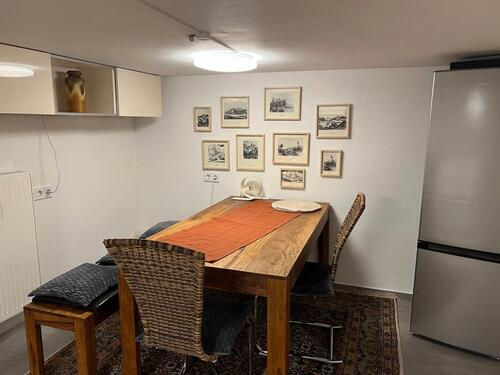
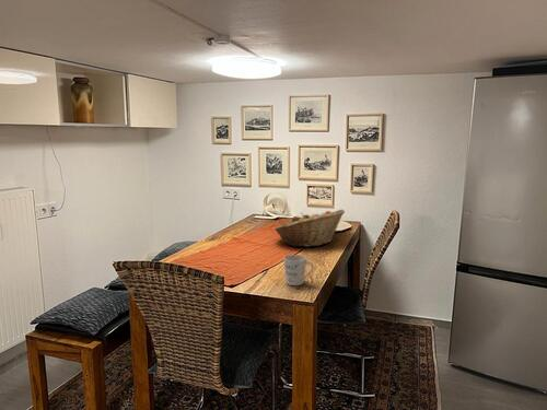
+ mug [282,254,314,286]
+ fruit basket [274,209,346,248]
